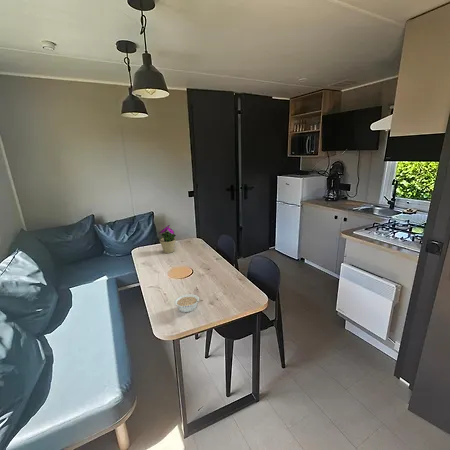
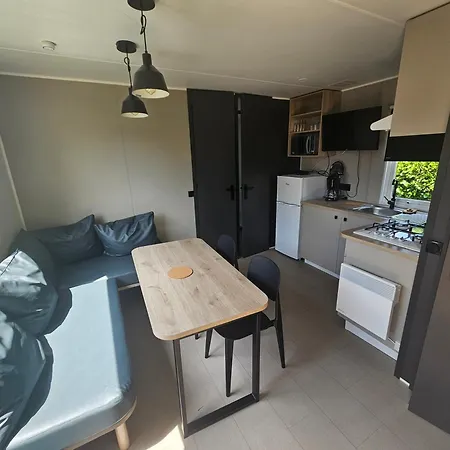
- legume [173,293,204,313]
- flower pot [158,224,177,254]
